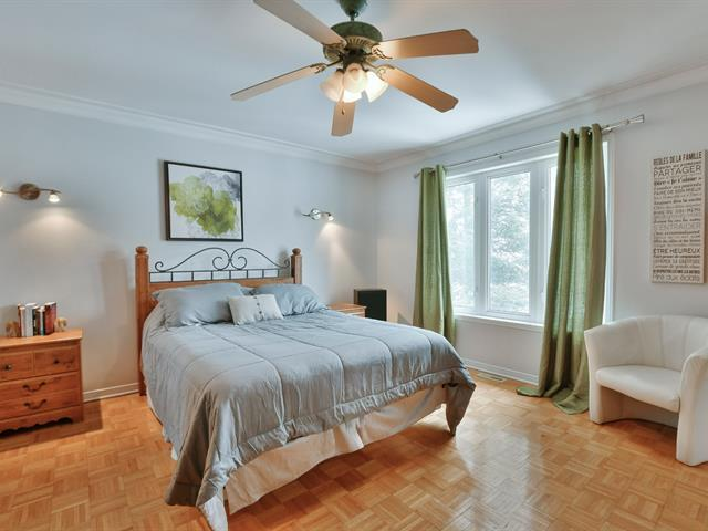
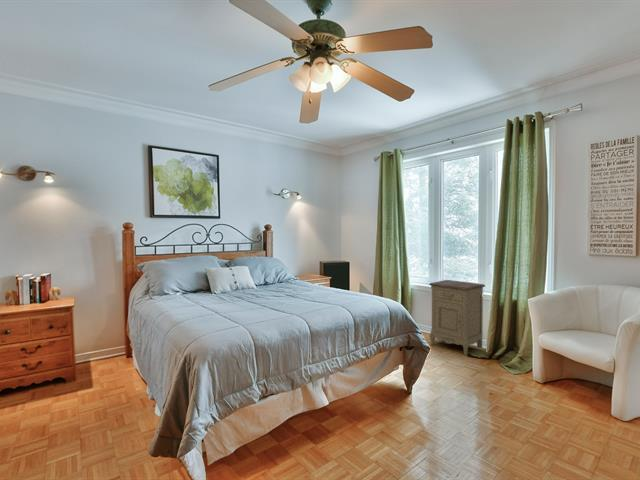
+ nightstand [428,279,486,356]
